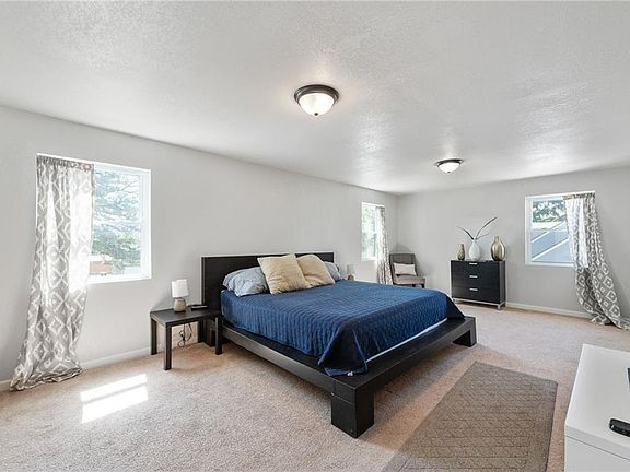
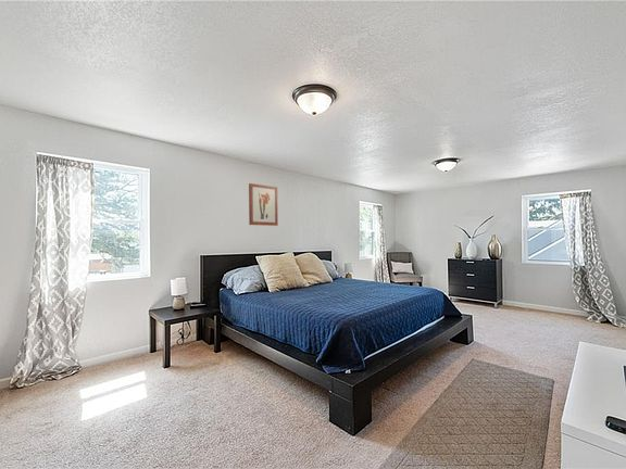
+ wall art [248,182,279,227]
